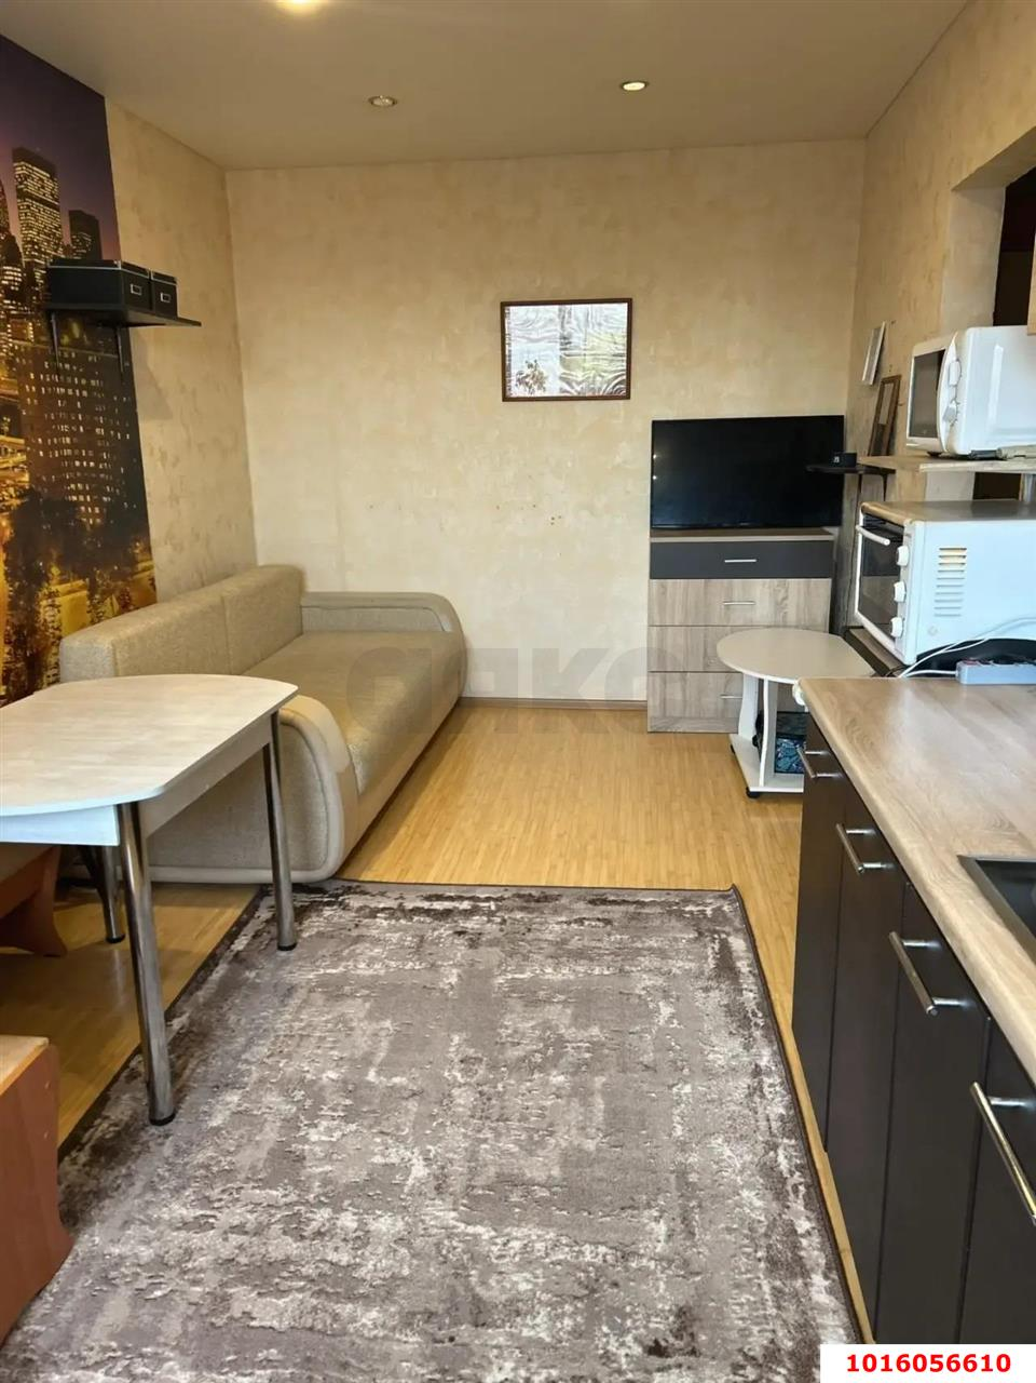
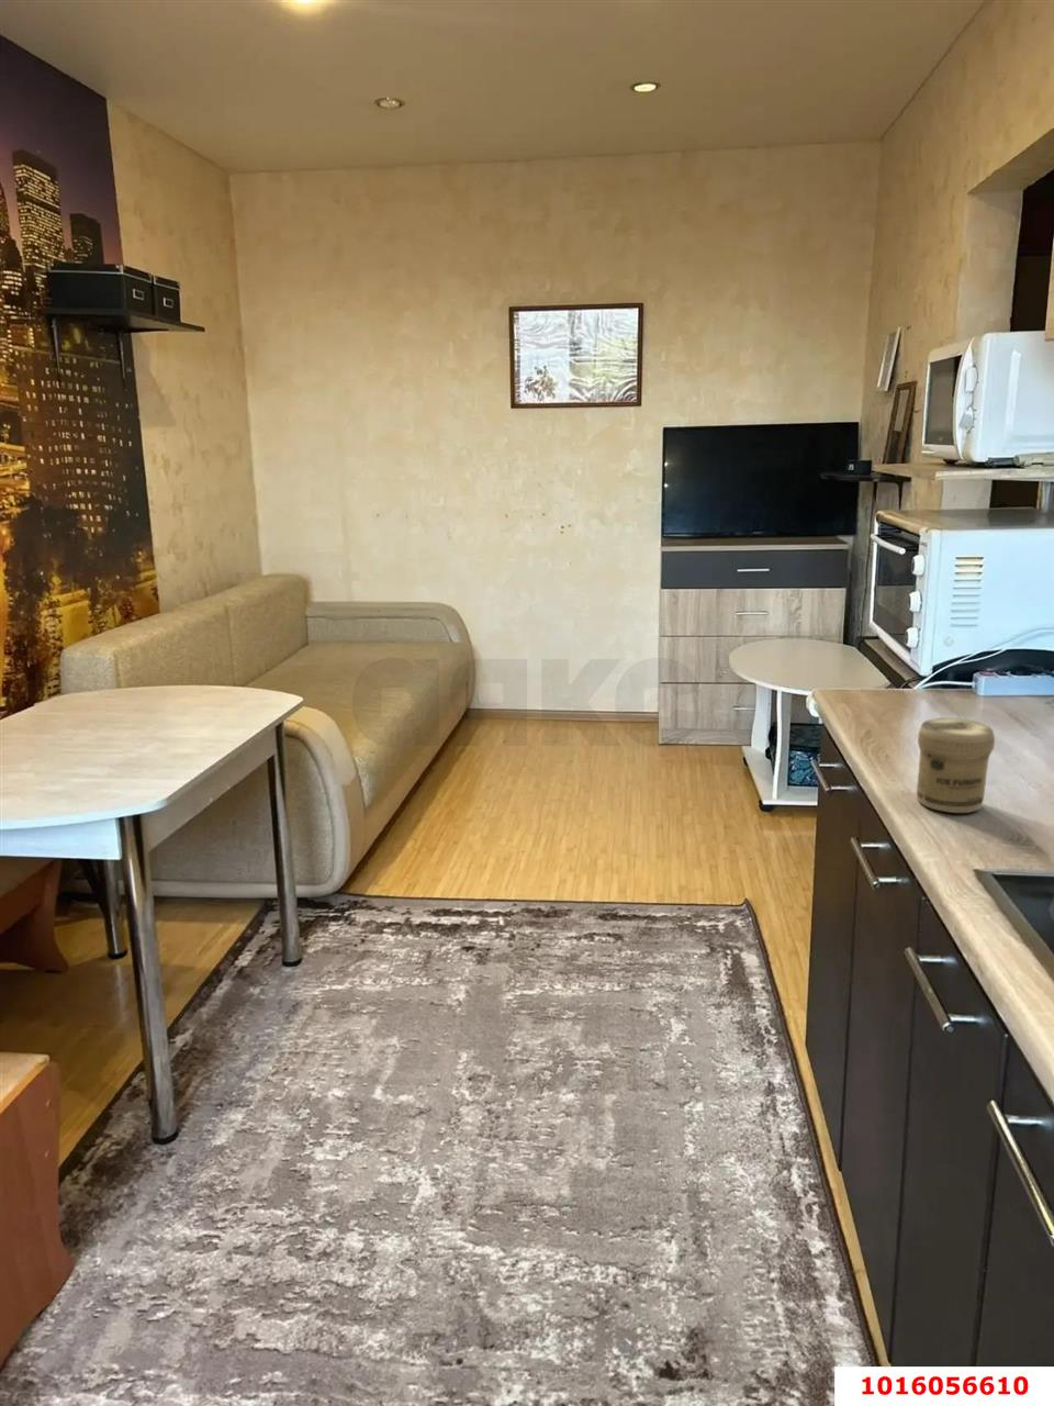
+ jar [916,717,995,814]
